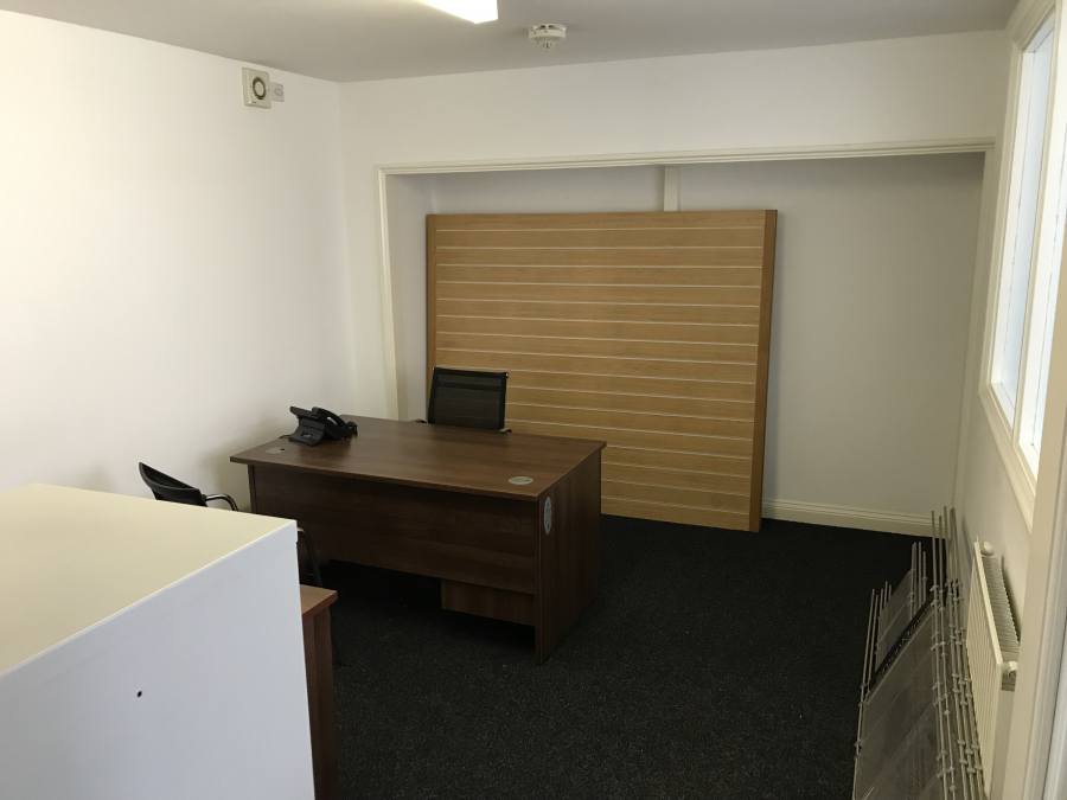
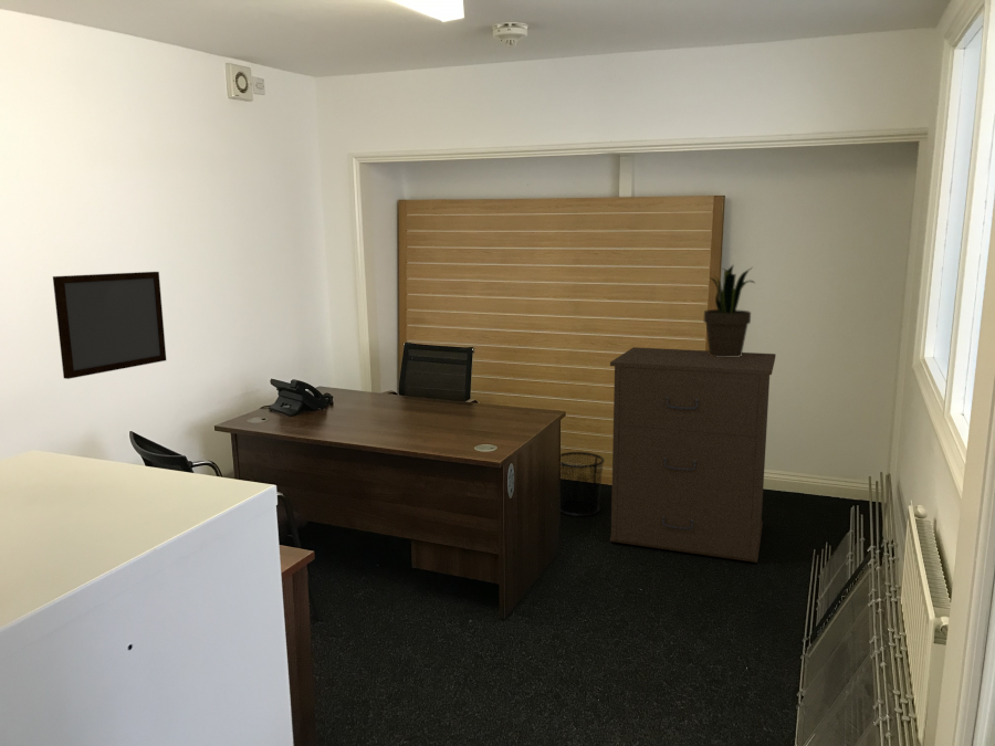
+ writing board [52,271,167,380]
+ filing cabinet [609,346,776,564]
+ waste bin [559,451,606,517]
+ potted plant [703,263,756,357]
